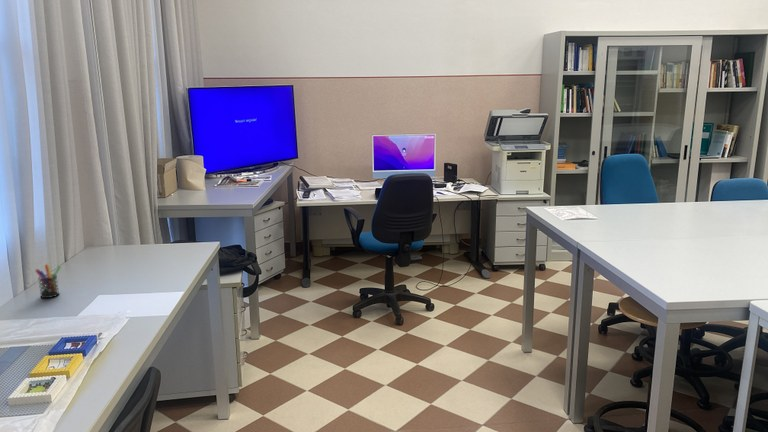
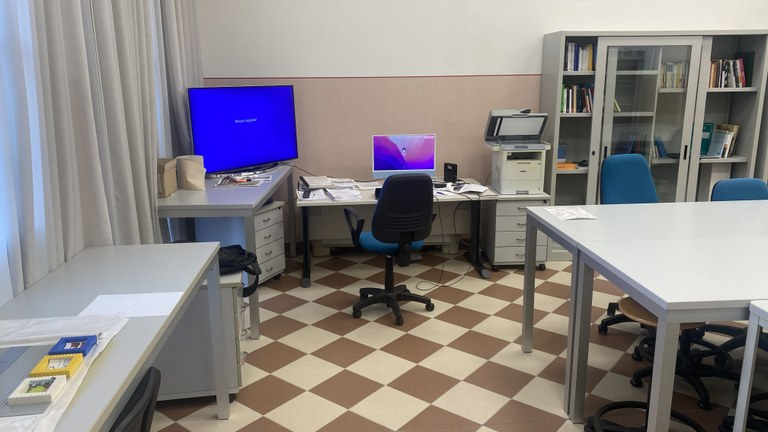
- pen holder [34,262,62,299]
